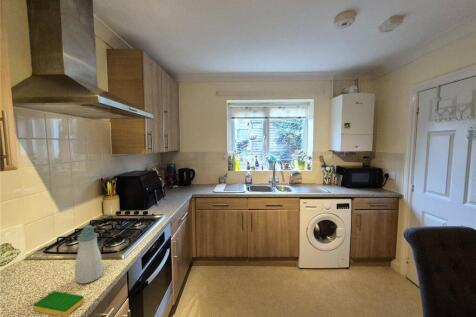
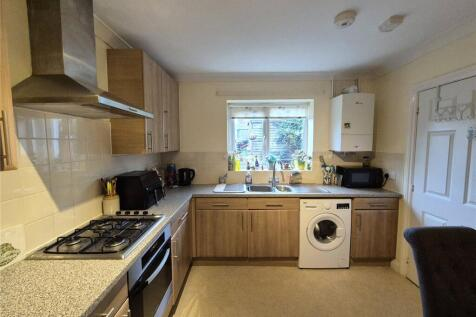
- soap bottle [74,224,104,285]
- dish sponge [32,290,85,317]
